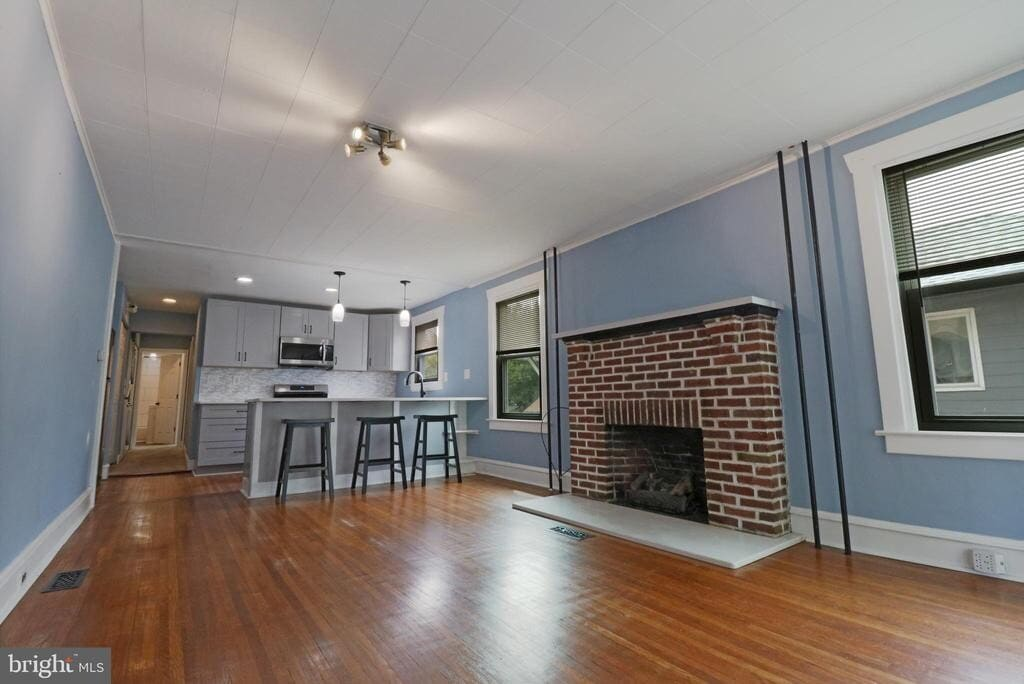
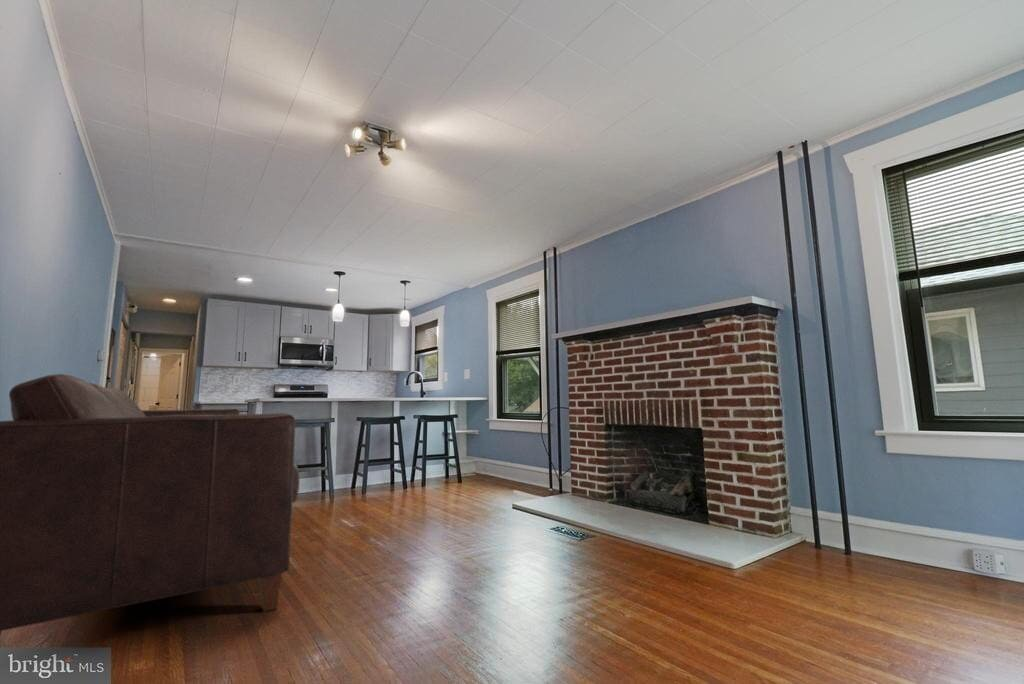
+ sofa [0,373,300,635]
